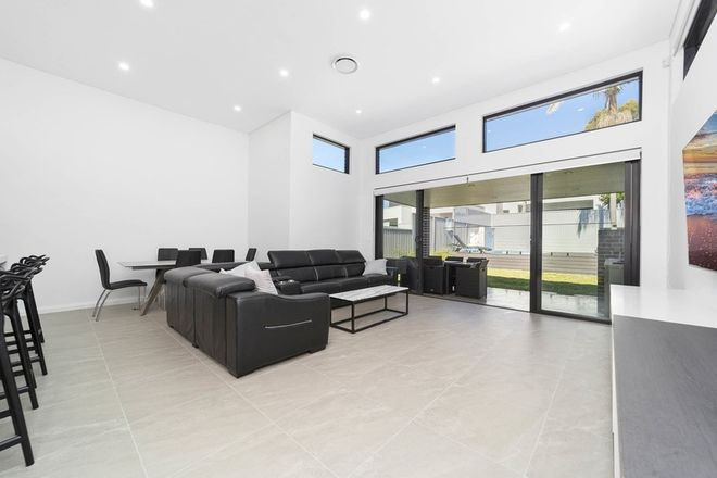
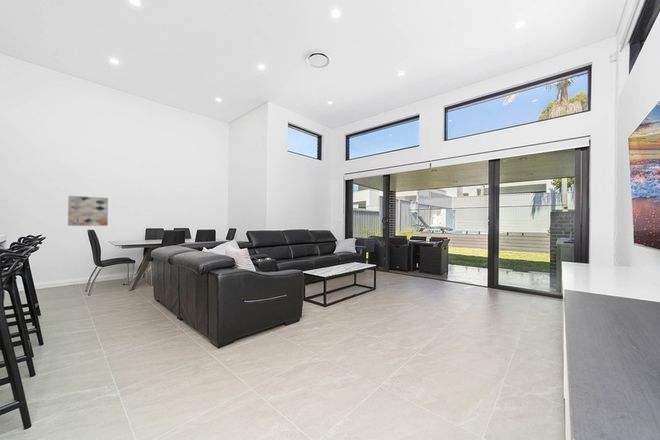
+ wall art [67,195,109,227]
